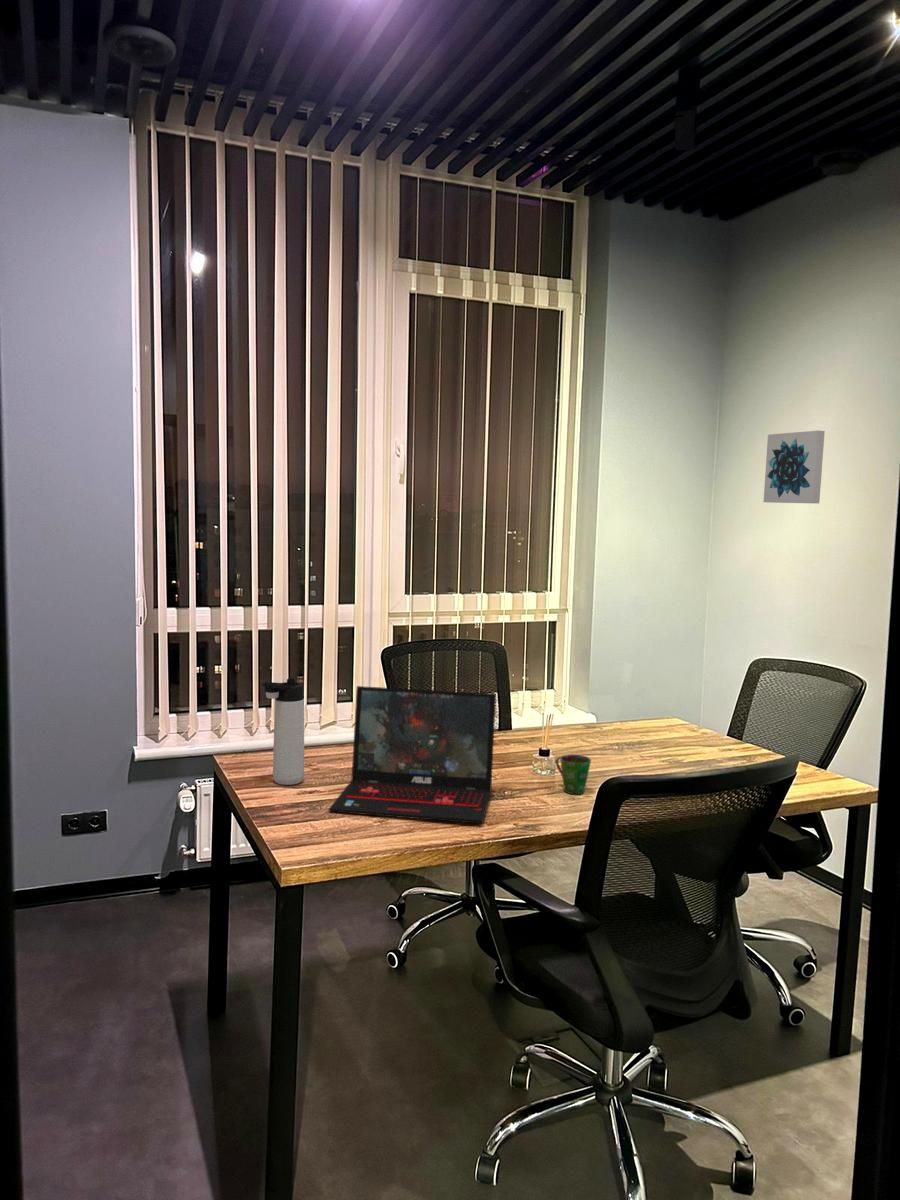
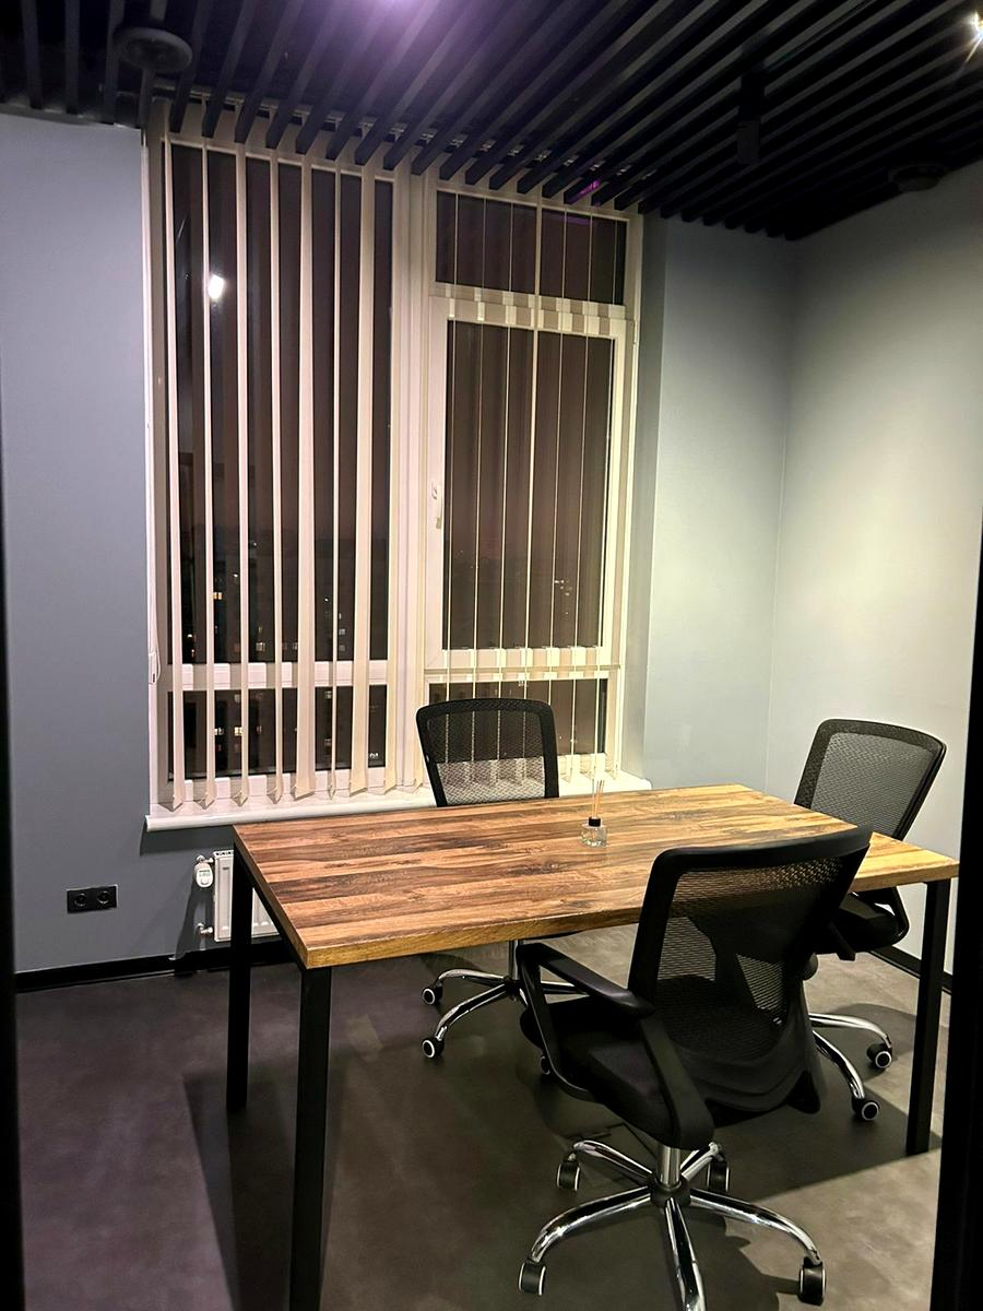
- thermos bottle [261,678,305,786]
- laptop [328,685,497,825]
- cup [555,754,592,795]
- wall art [762,430,826,505]
